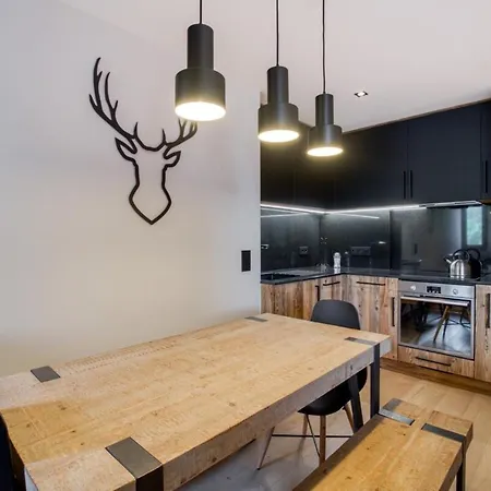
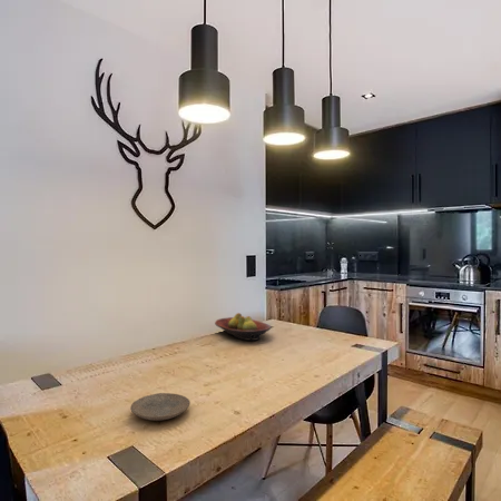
+ fruit bowl [214,312,272,342]
+ plate [129,392,191,422]
